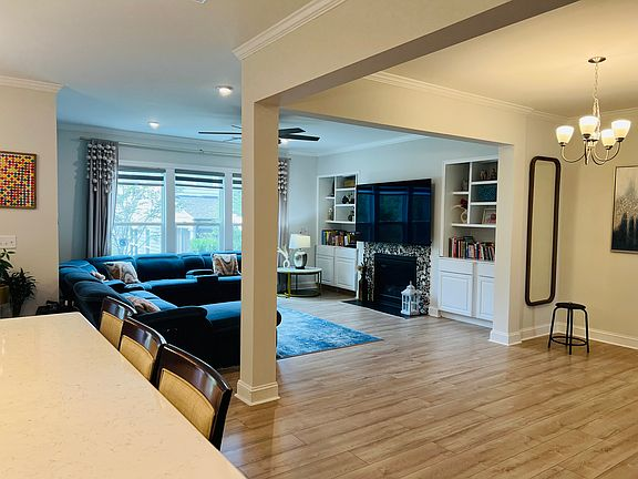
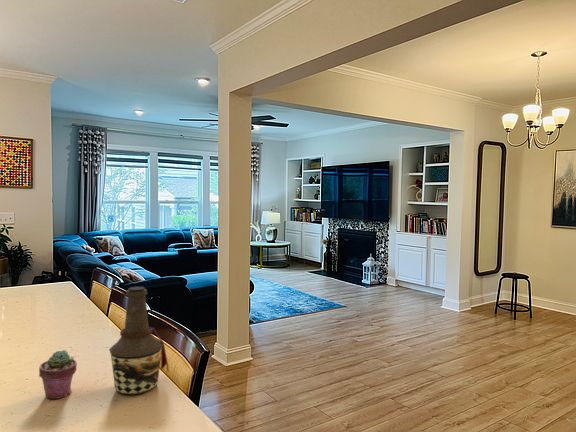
+ potted succulent [38,349,78,400]
+ bottle [108,286,169,396]
